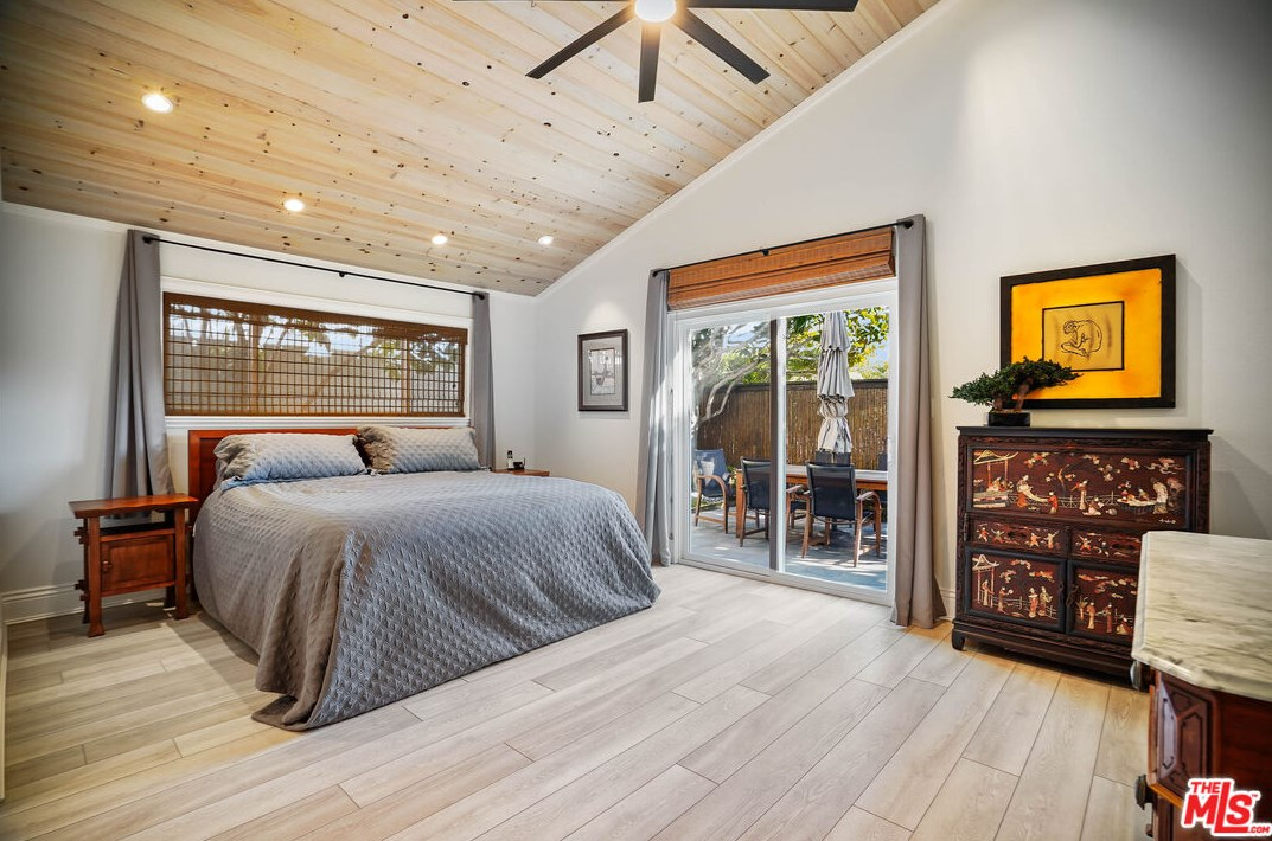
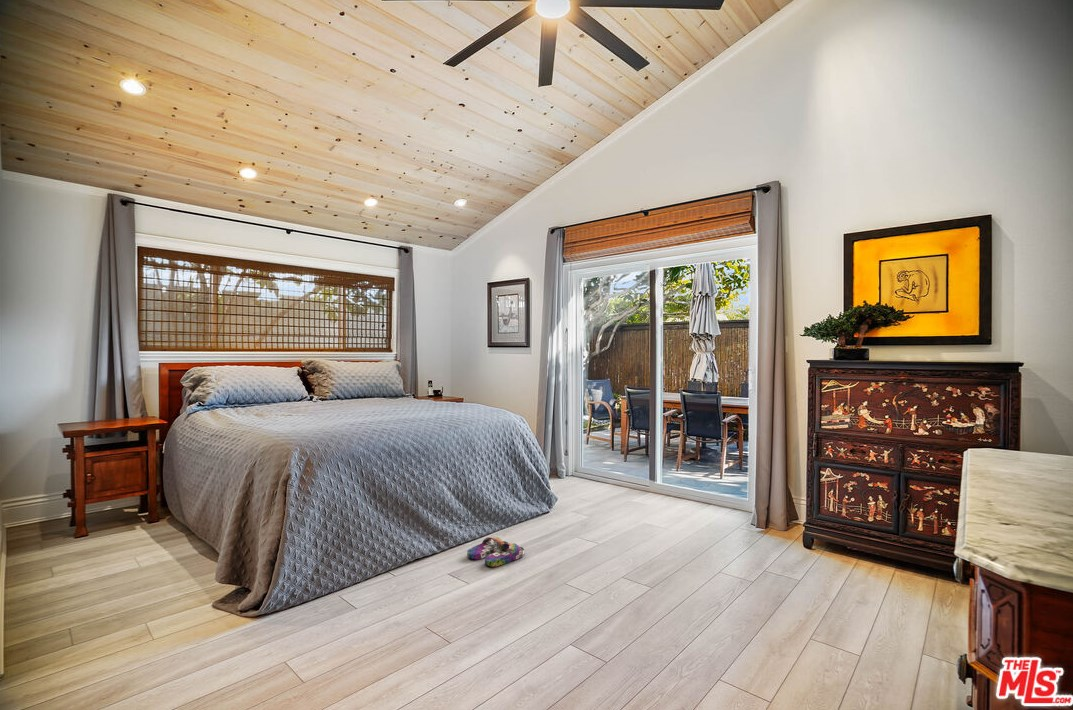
+ slippers [466,536,525,568]
